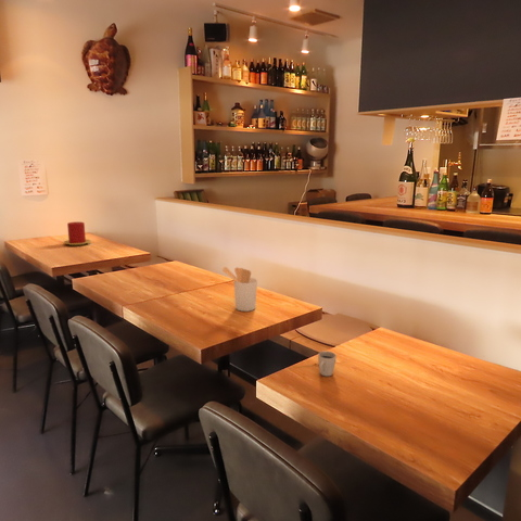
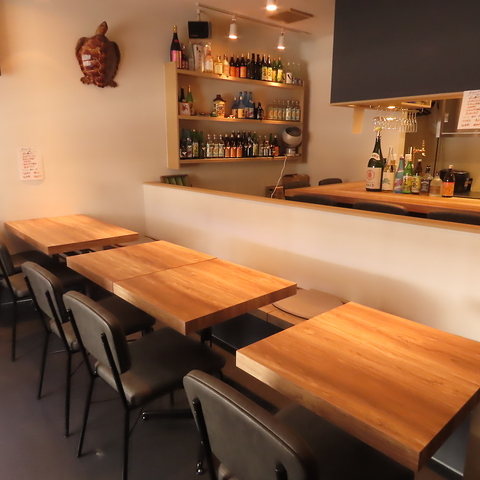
- cup [317,351,338,377]
- utensil holder [221,266,258,313]
- candle [62,221,92,246]
